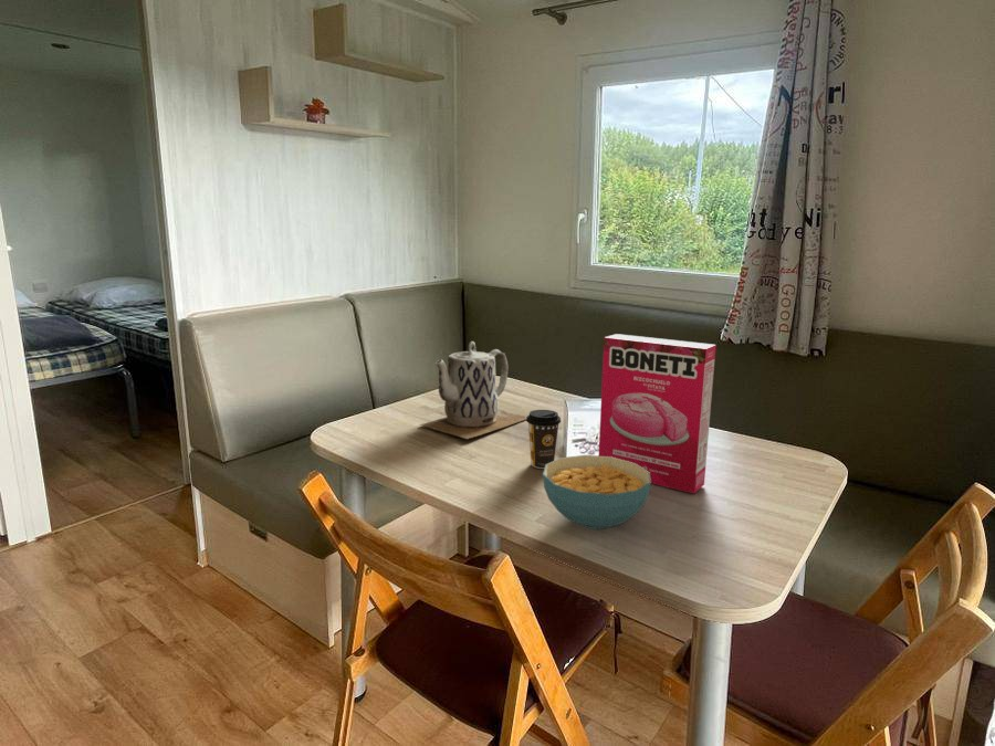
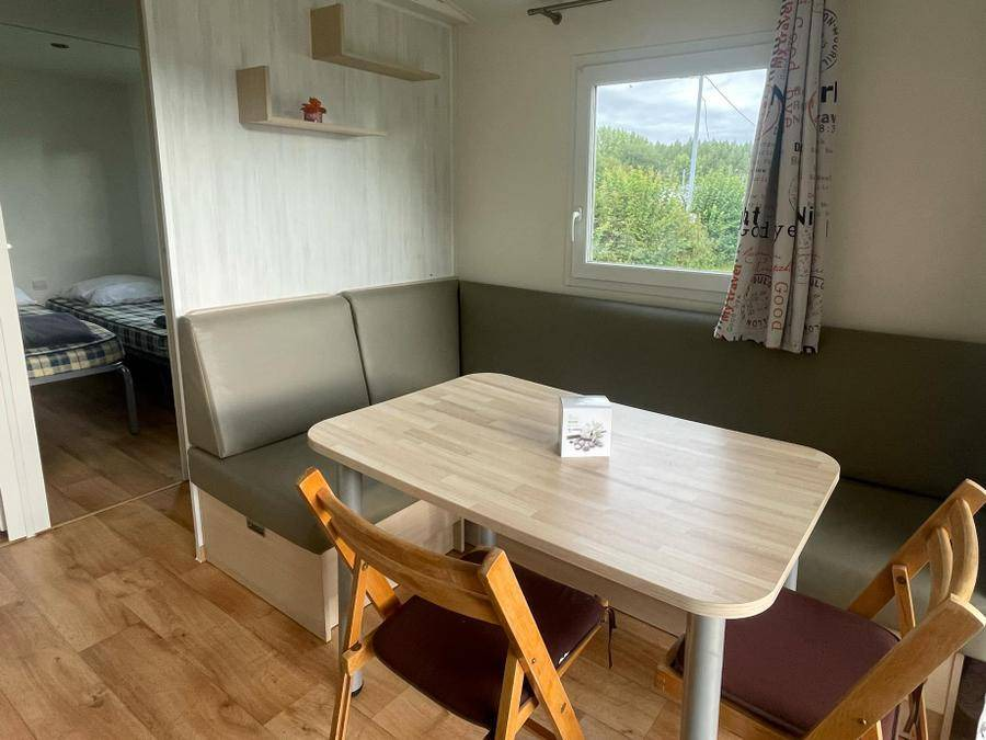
- coffee cup [525,409,562,470]
- teapot [418,340,527,440]
- cereal box [598,333,718,494]
- cereal bowl [542,454,652,530]
